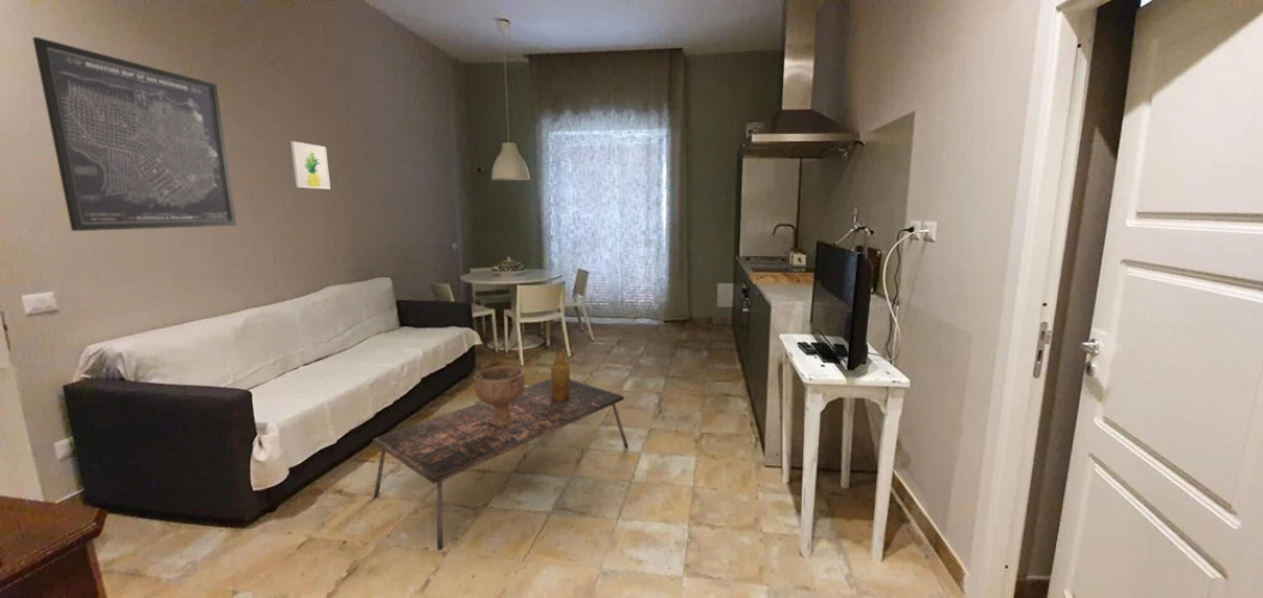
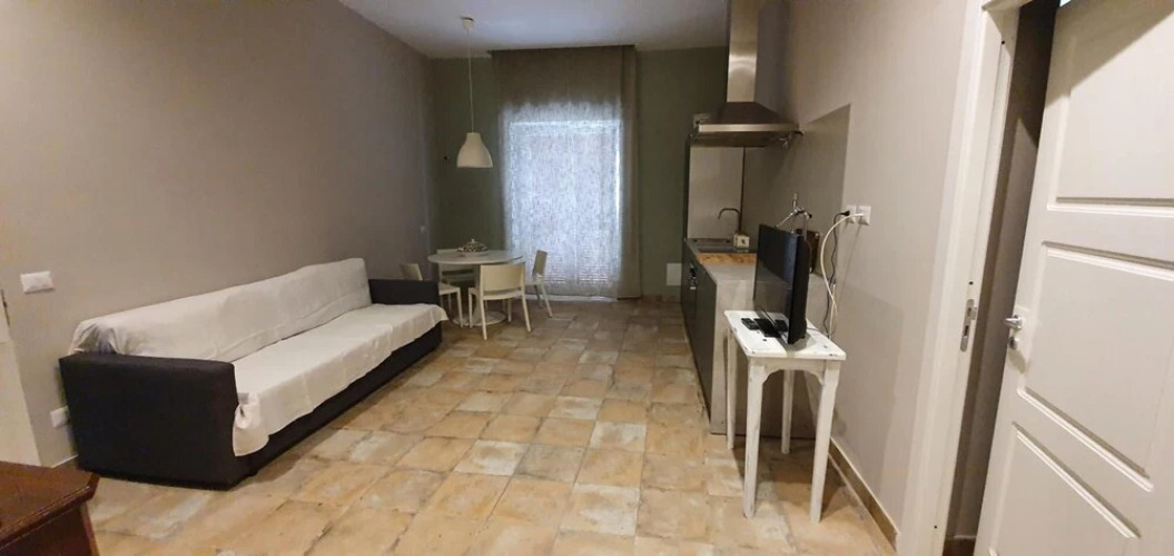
- coffee table [372,378,630,551]
- wall art [31,36,238,232]
- decorative bowl [473,359,526,426]
- vase [549,346,571,402]
- wall art [290,140,332,190]
